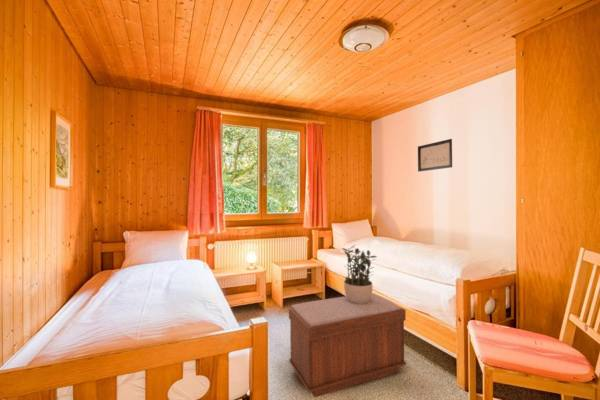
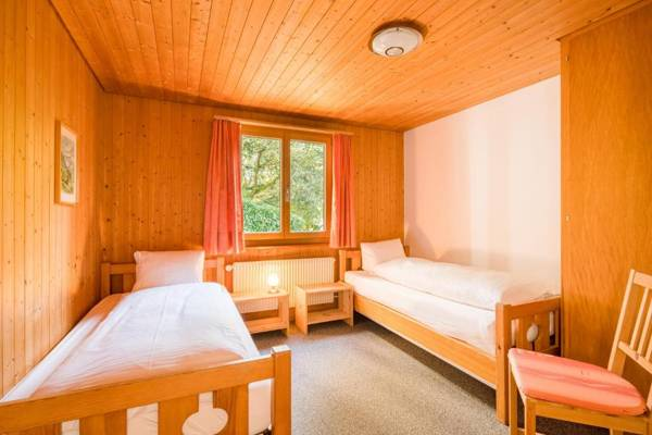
- potted plant [341,244,378,304]
- bench [288,292,407,398]
- wall art [417,138,453,172]
